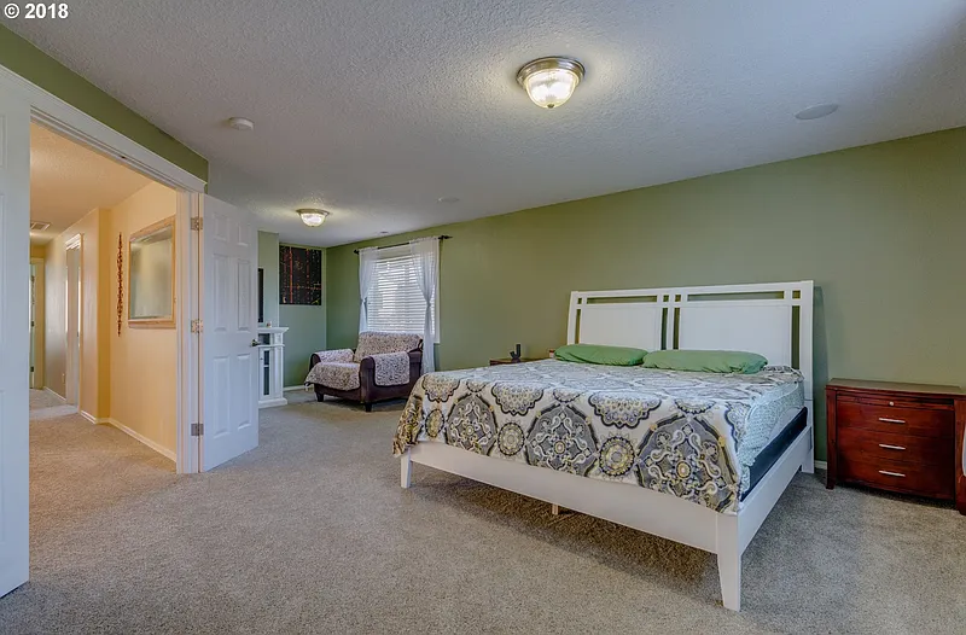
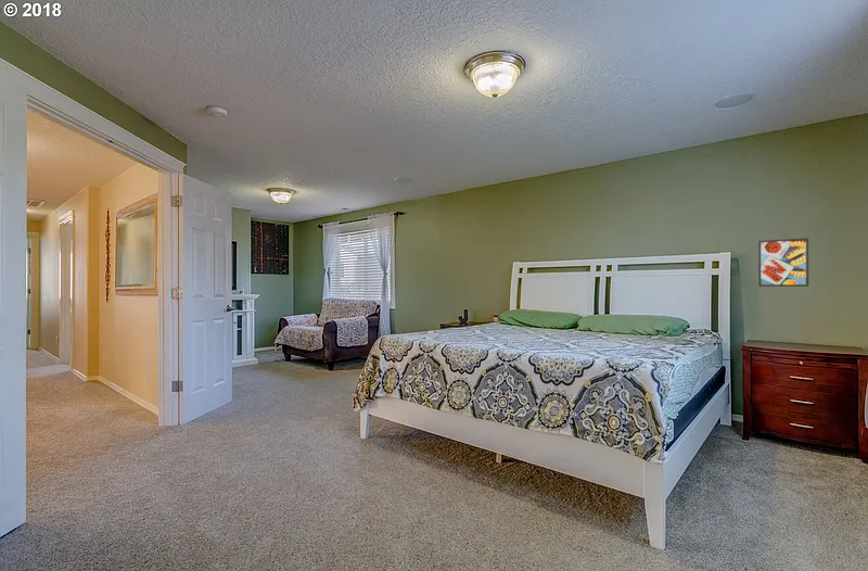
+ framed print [757,237,809,288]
